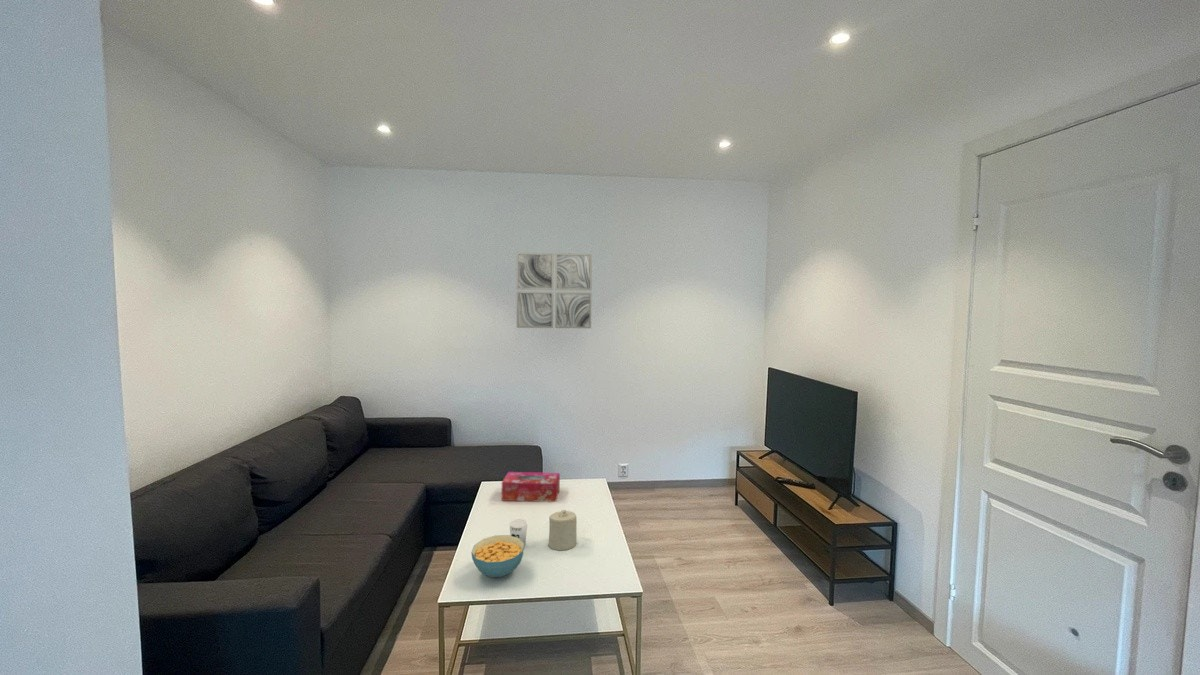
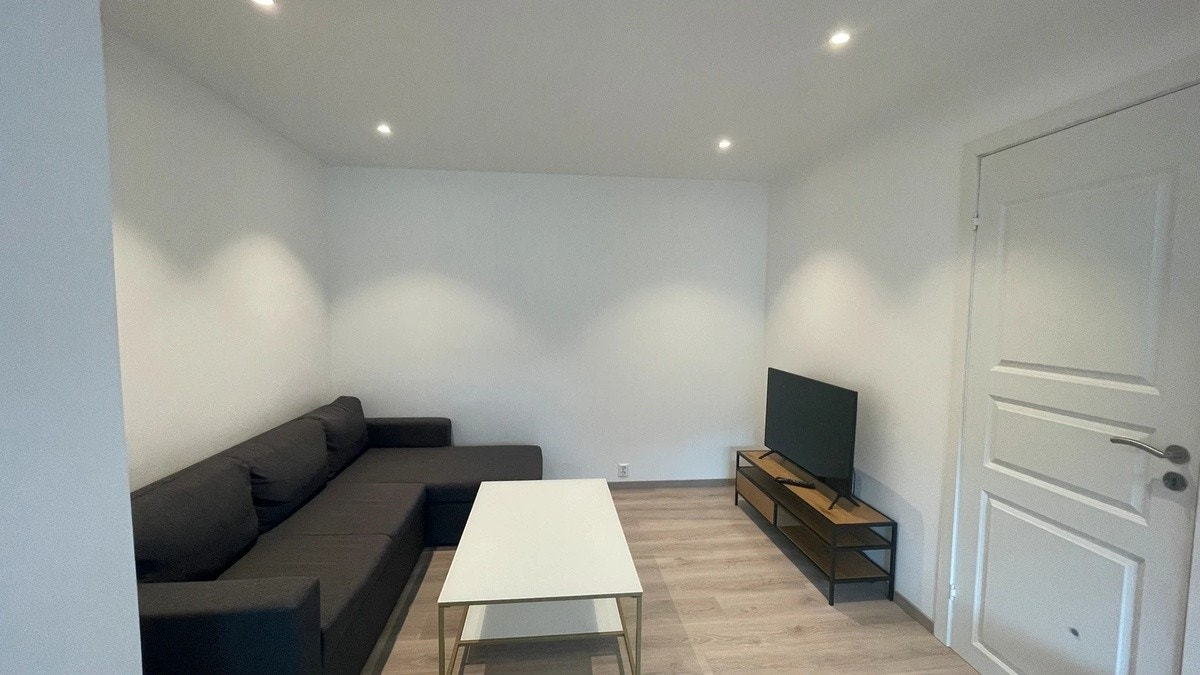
- wall art [516,252,593,329]
- tissue box [501,471,561,503]
- cup [509,518,528,548]
- candle [547,509,578,551]
- cereal bowl [470,534,525,578]
